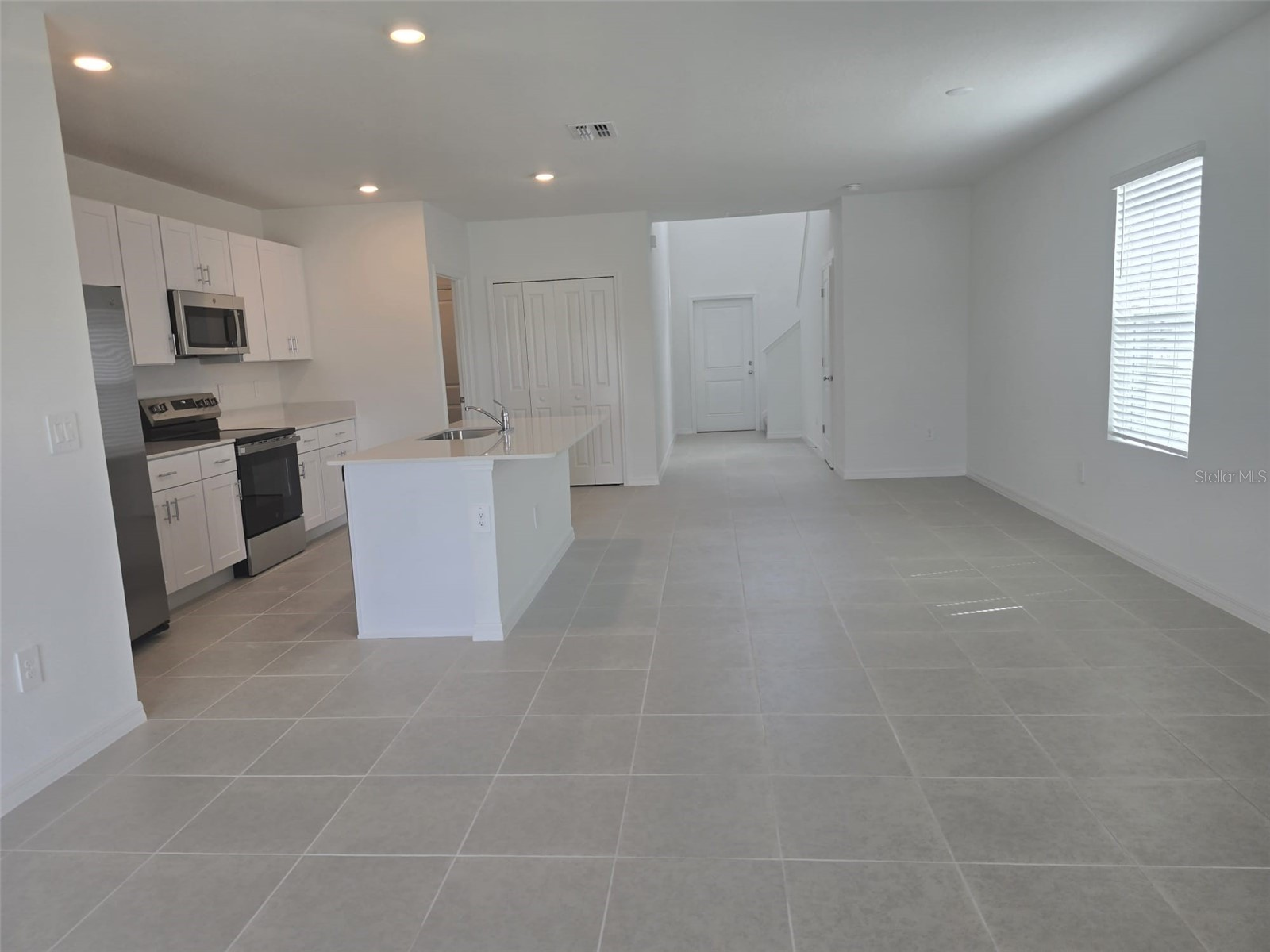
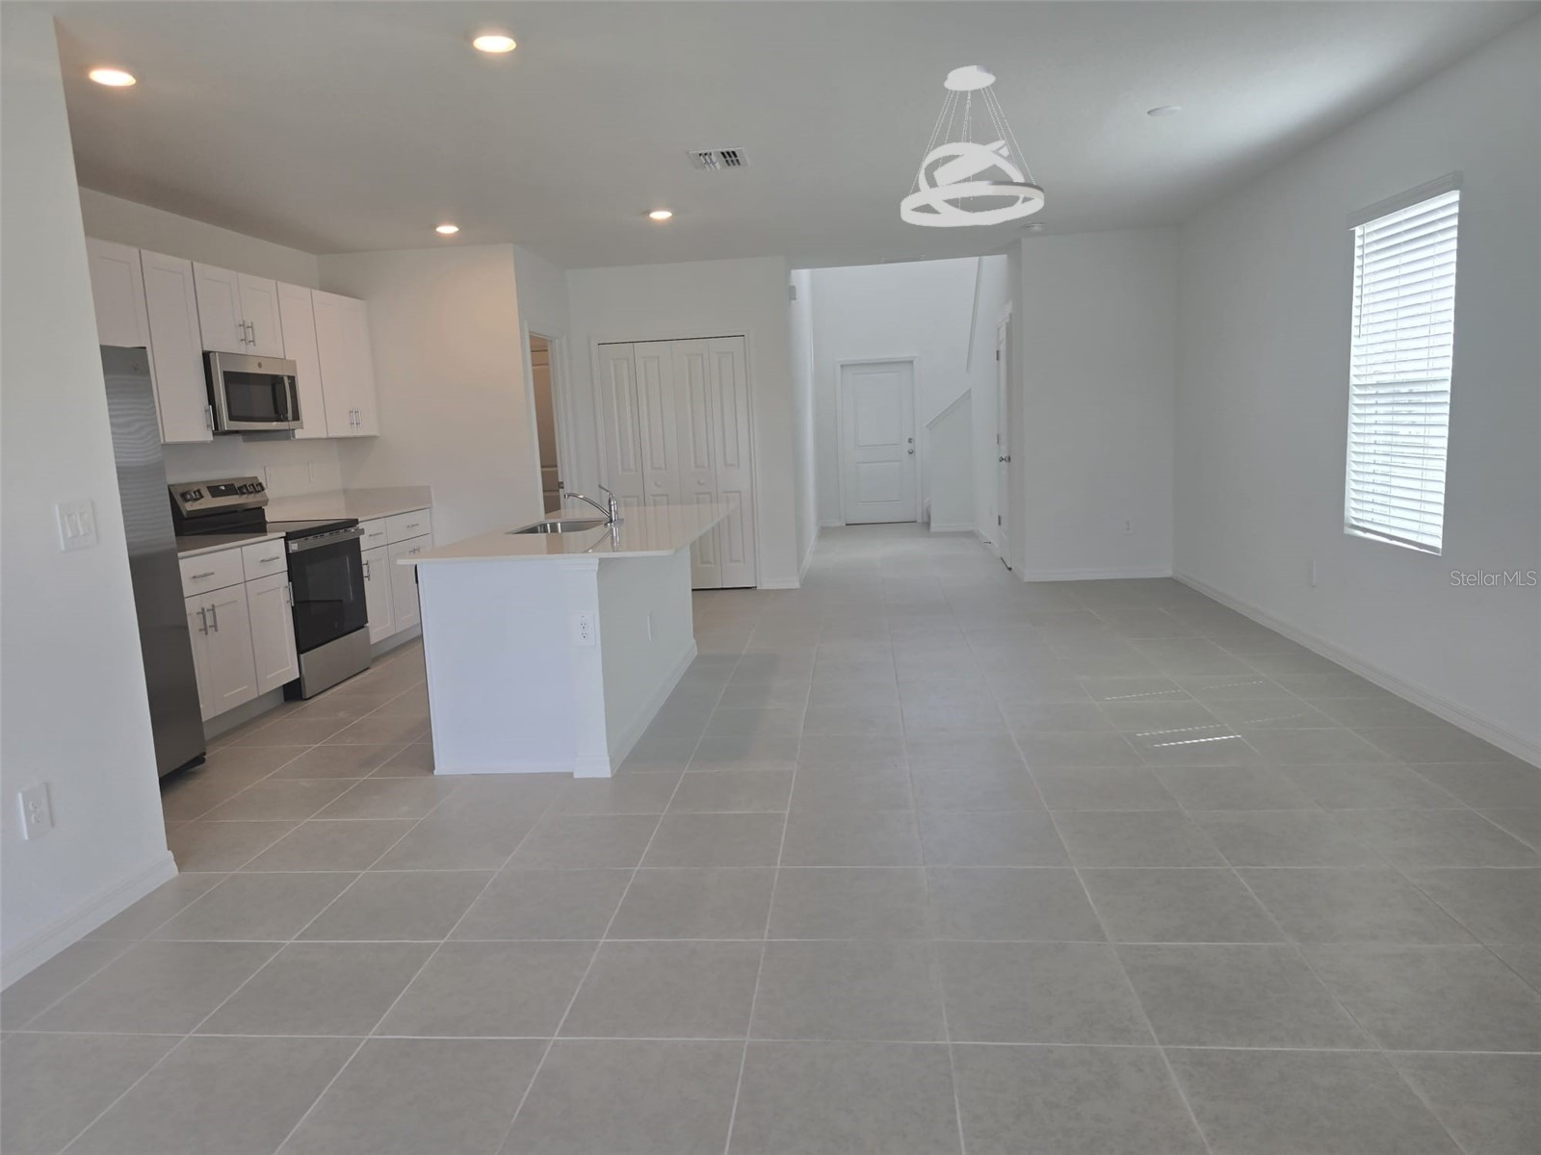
+ pendant light [899,66,1045,227]
